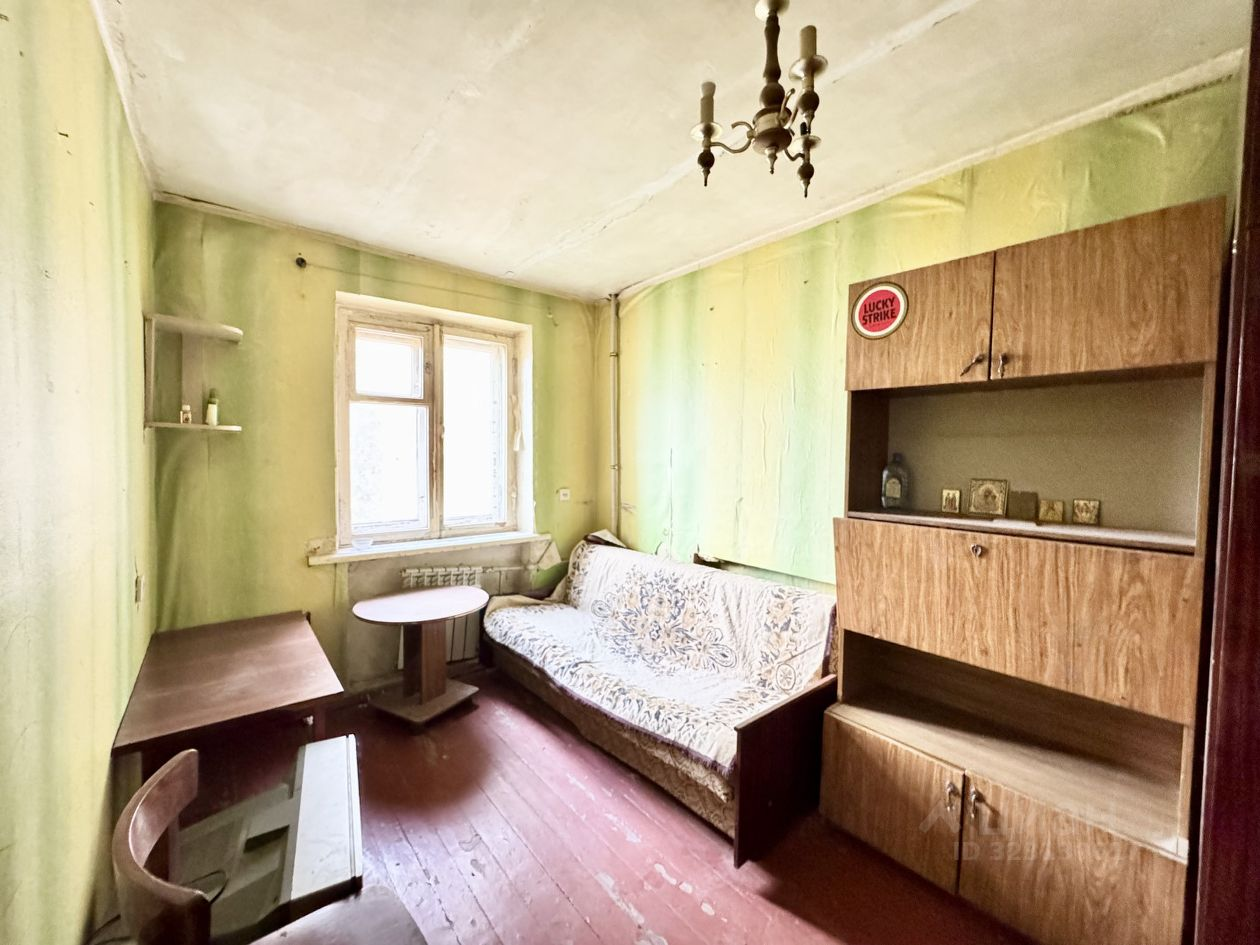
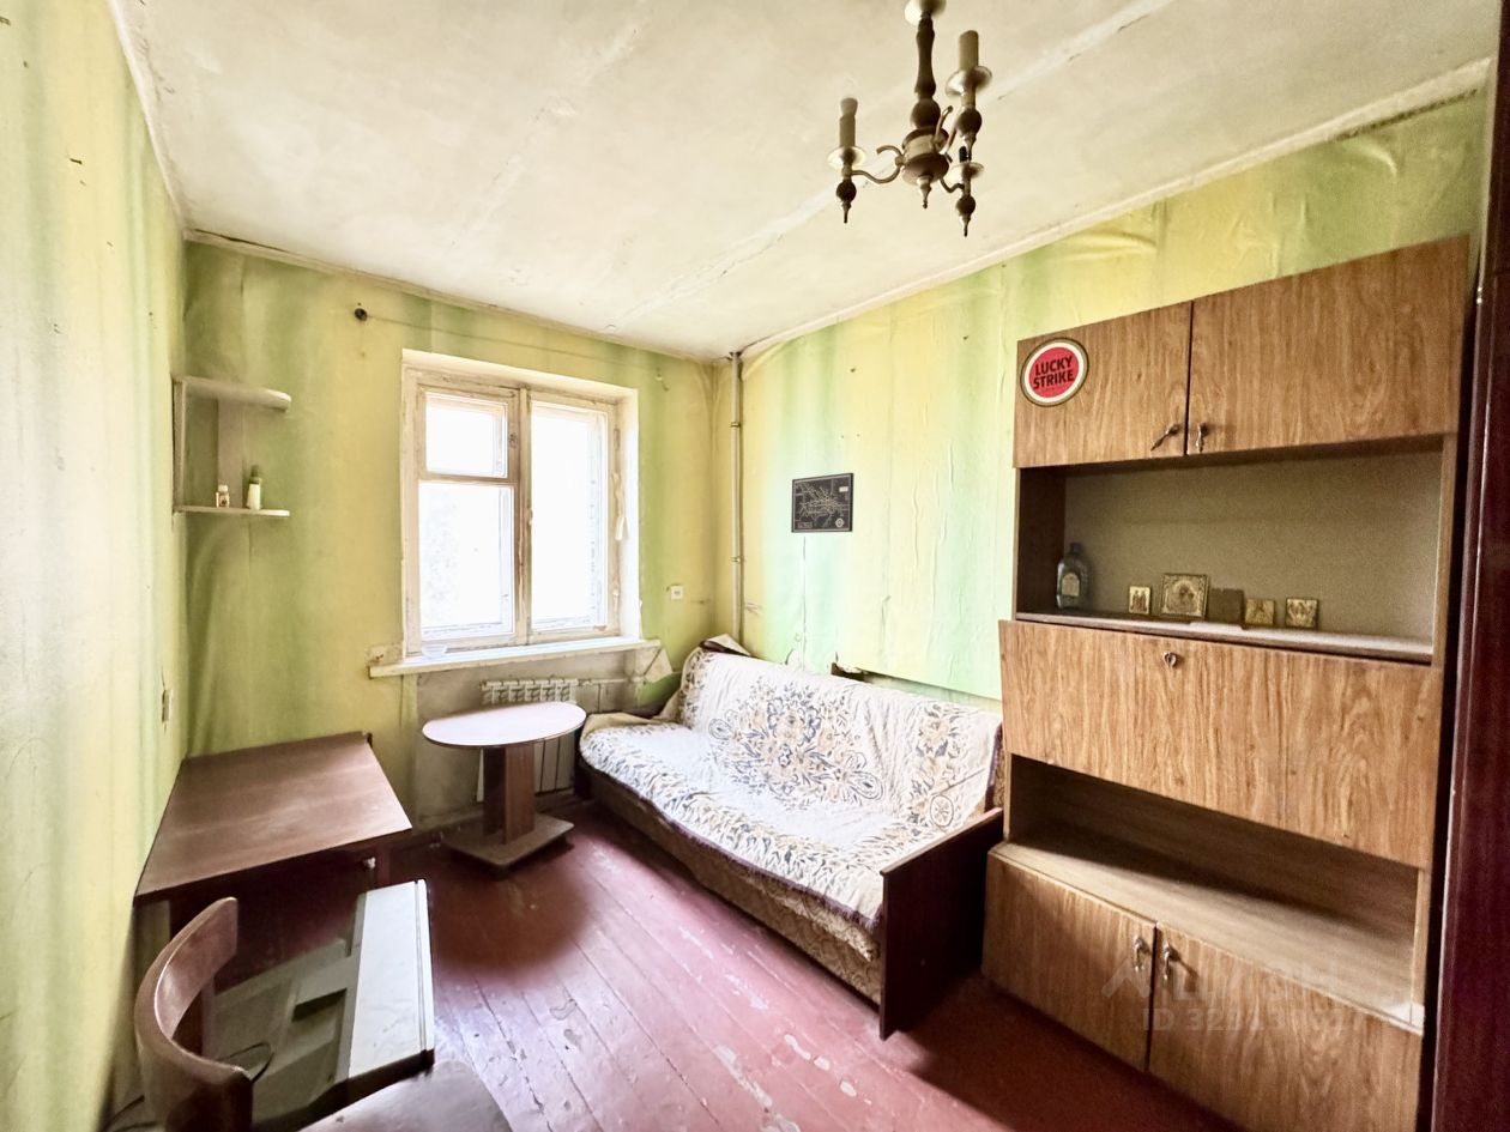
+ wall art [790,472,856,534]
